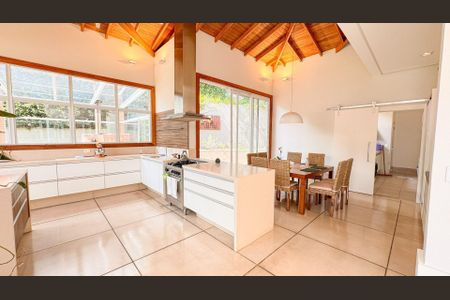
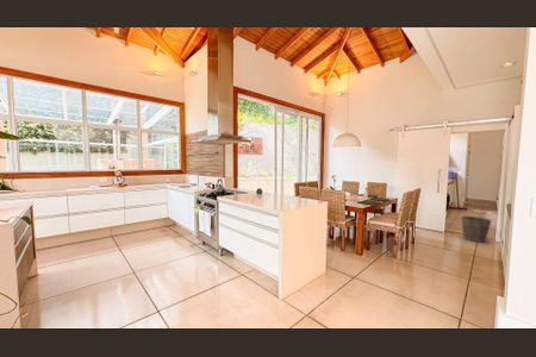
+ waste bin [460,215,493,244]
